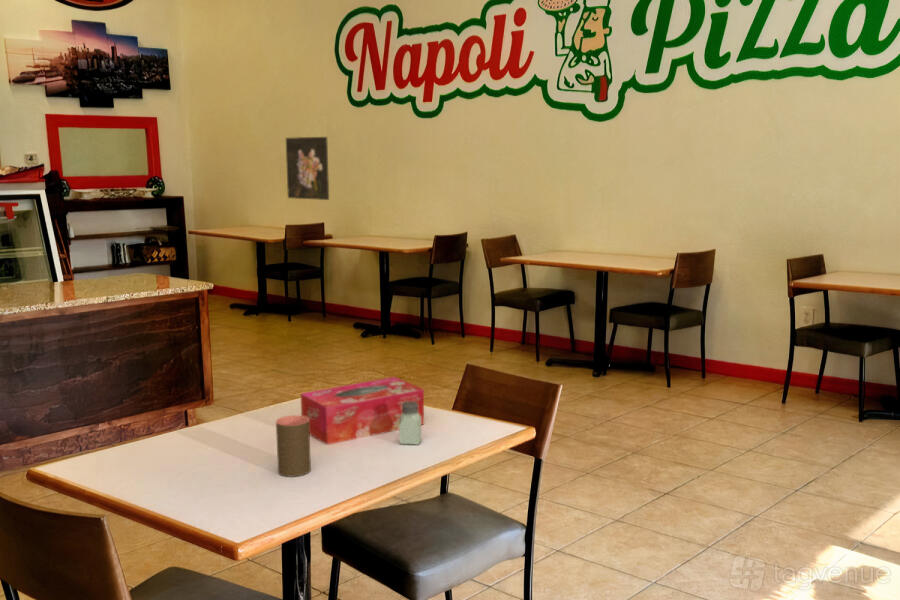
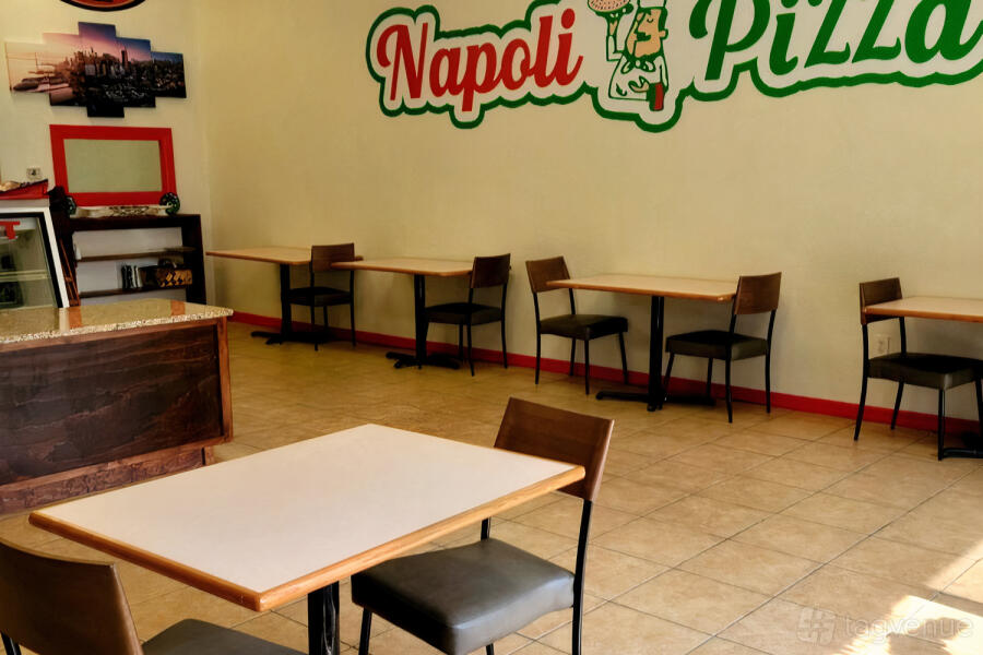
- cup [275,414,312,478]
- tissue box [300,376,425,446]
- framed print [285,136,330,201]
- saltshaker [398,401,422,446]
